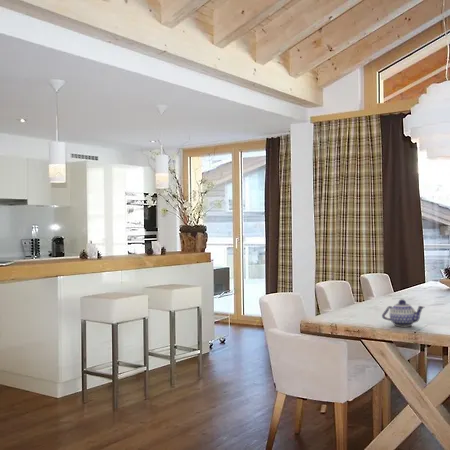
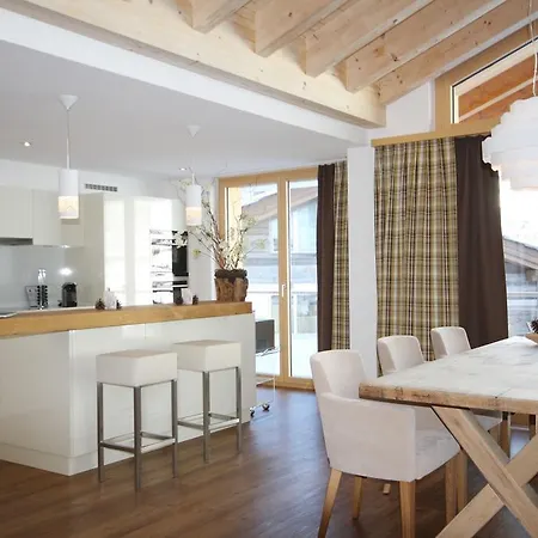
- teapot [381,298,425,327]
